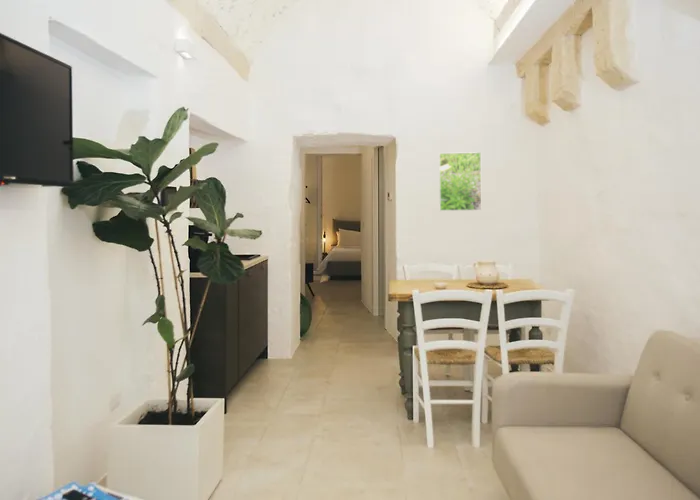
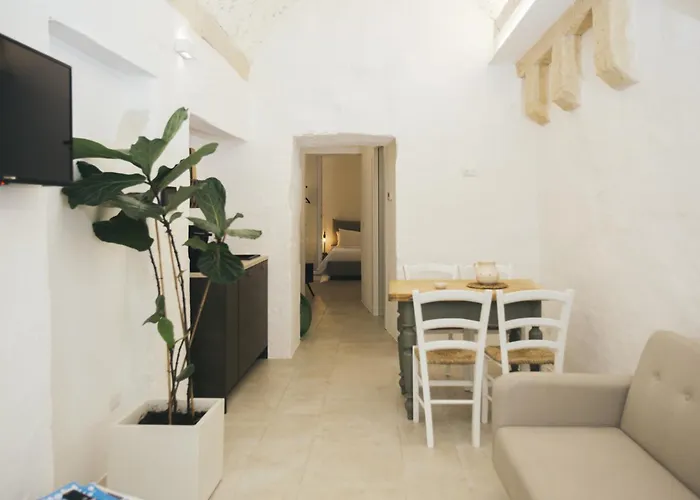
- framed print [438,151,482,212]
